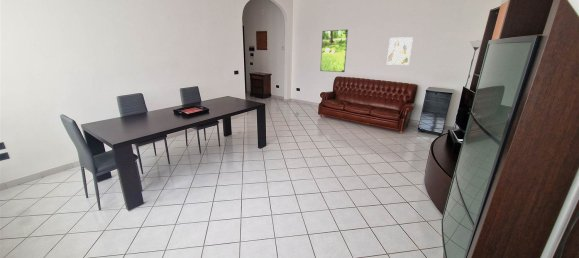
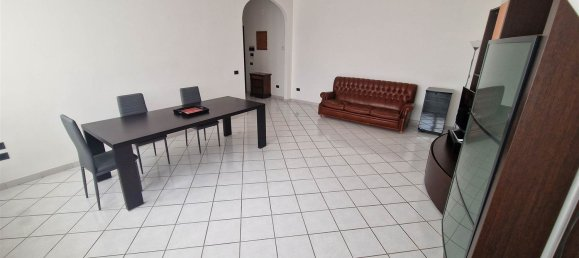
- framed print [386,36,414,66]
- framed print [319,28,349,73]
